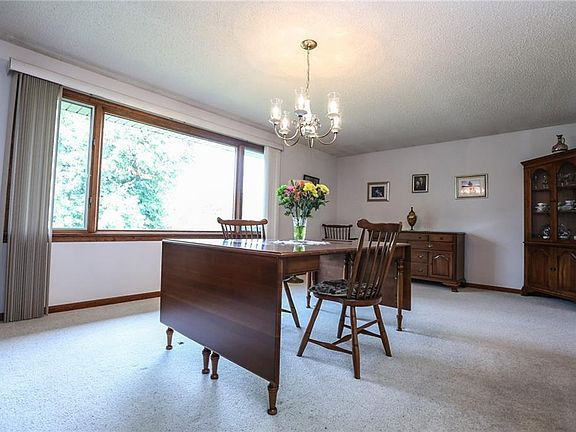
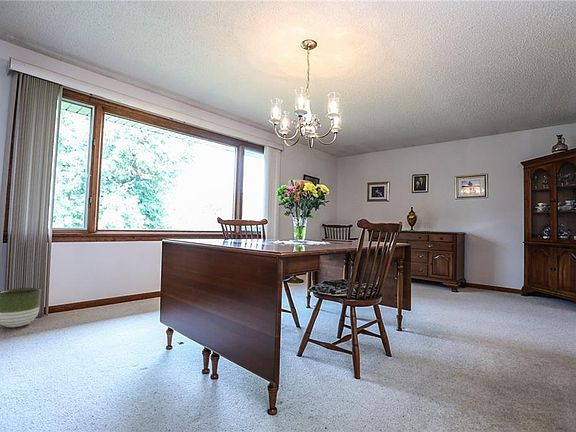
+ planter [0,287,42,328]
